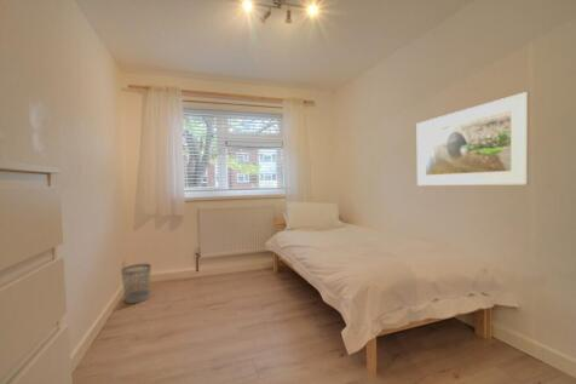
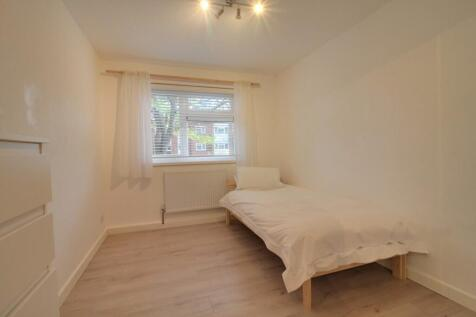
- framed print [416,91,530,187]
- wastebasket [120,263,152,304]
